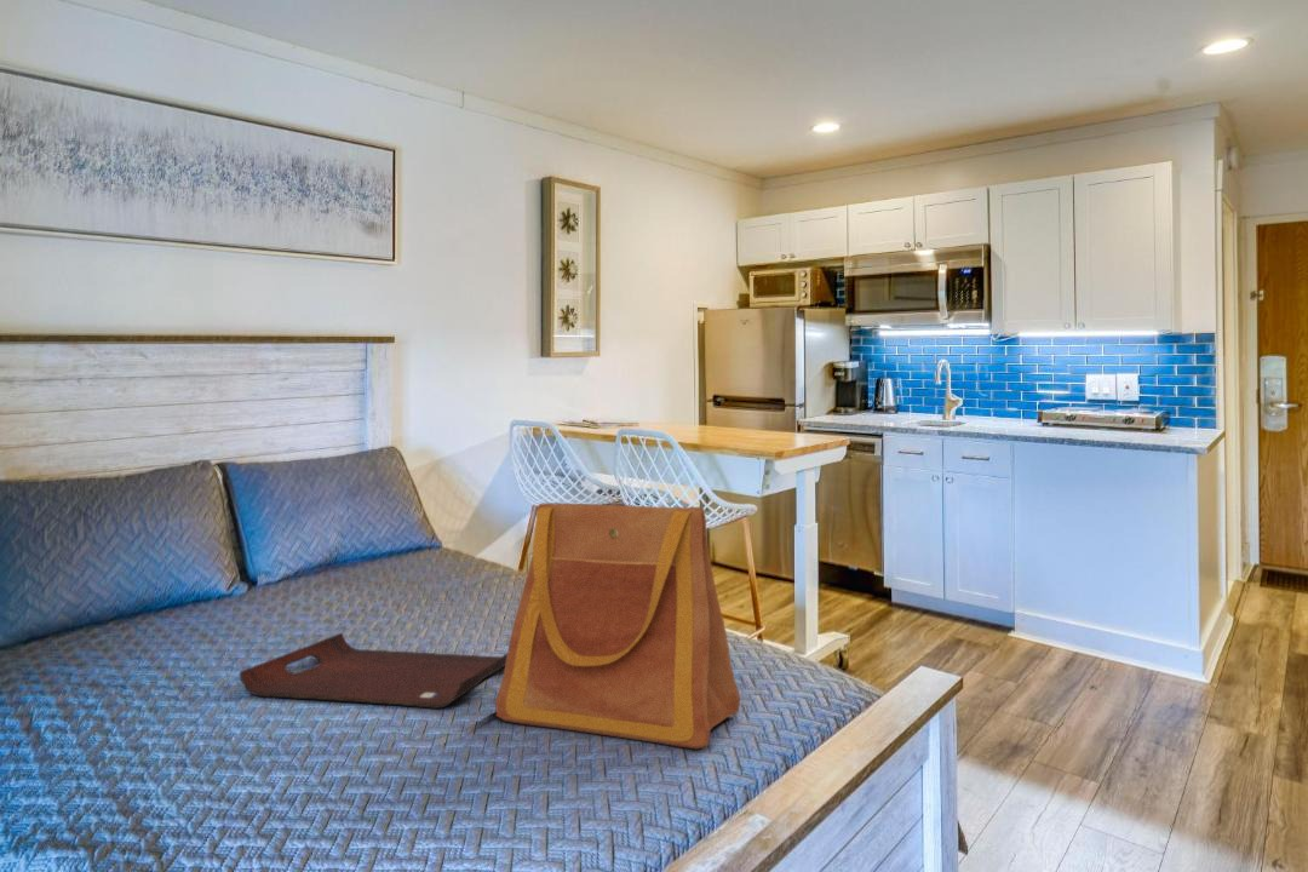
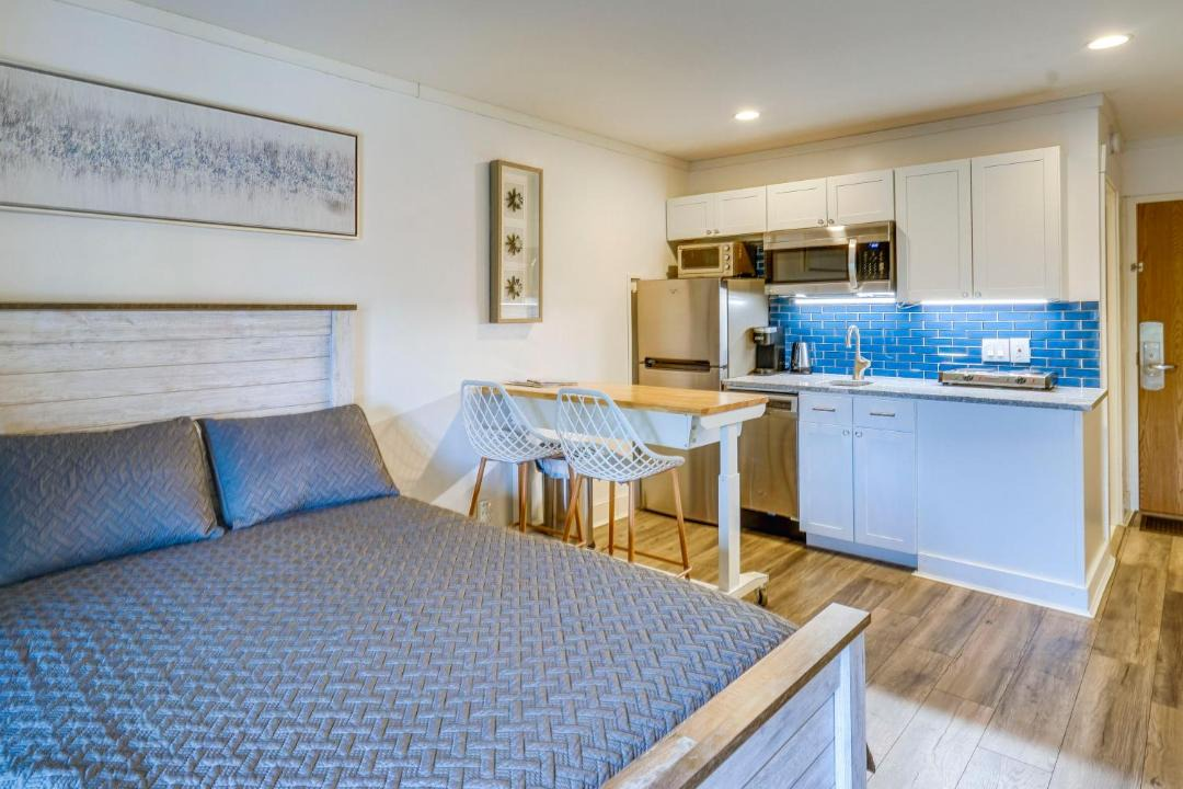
- tote bag [494,501,741,750]
- serving tray [239,632,507,710]
